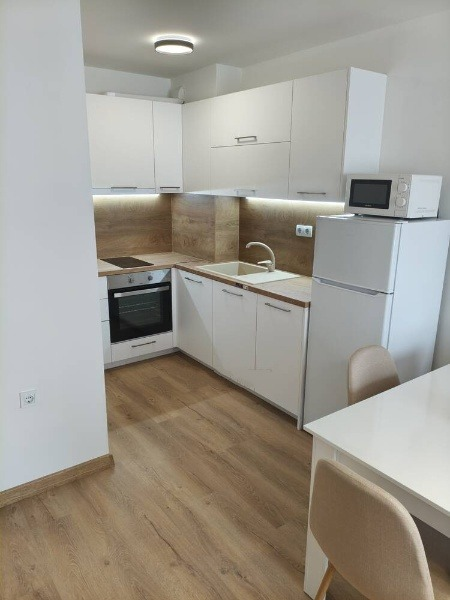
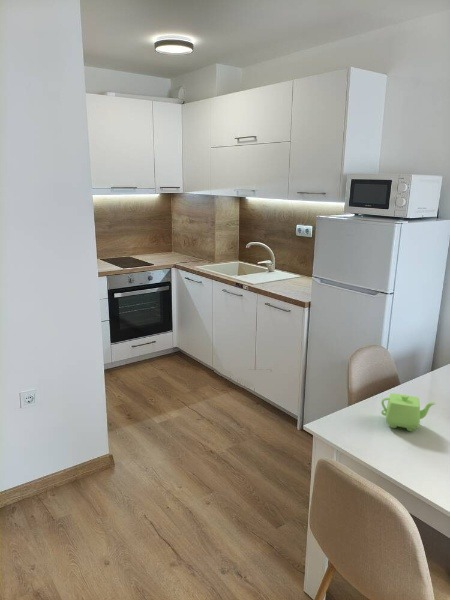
+ teapot [380,392,437,432]
